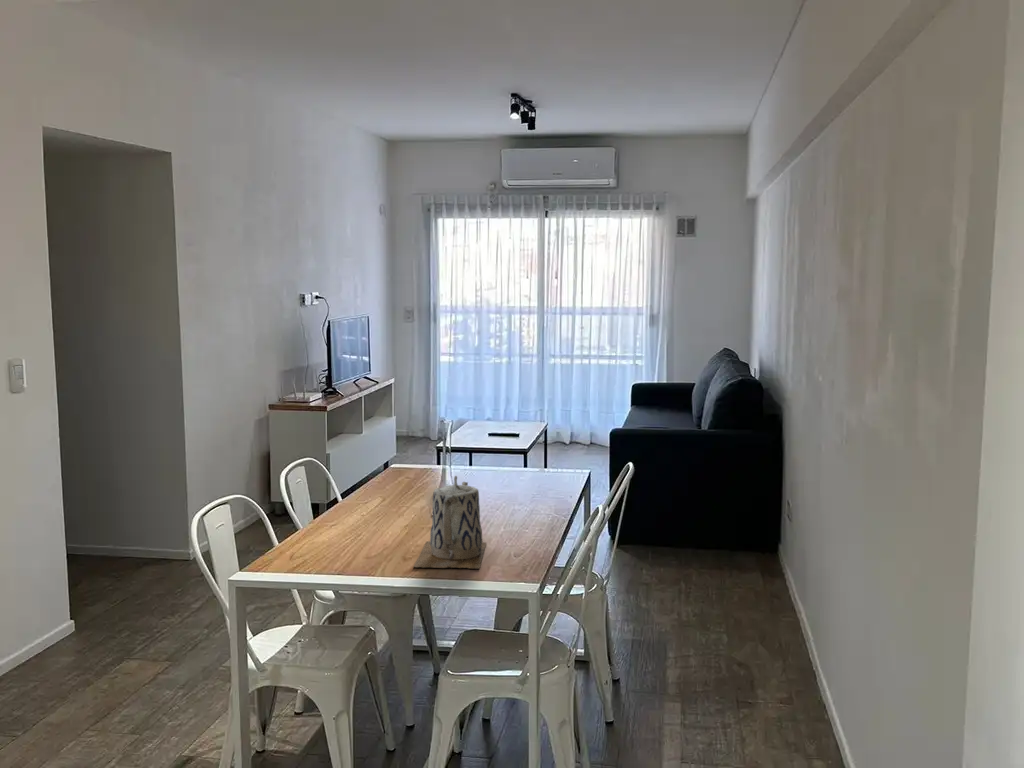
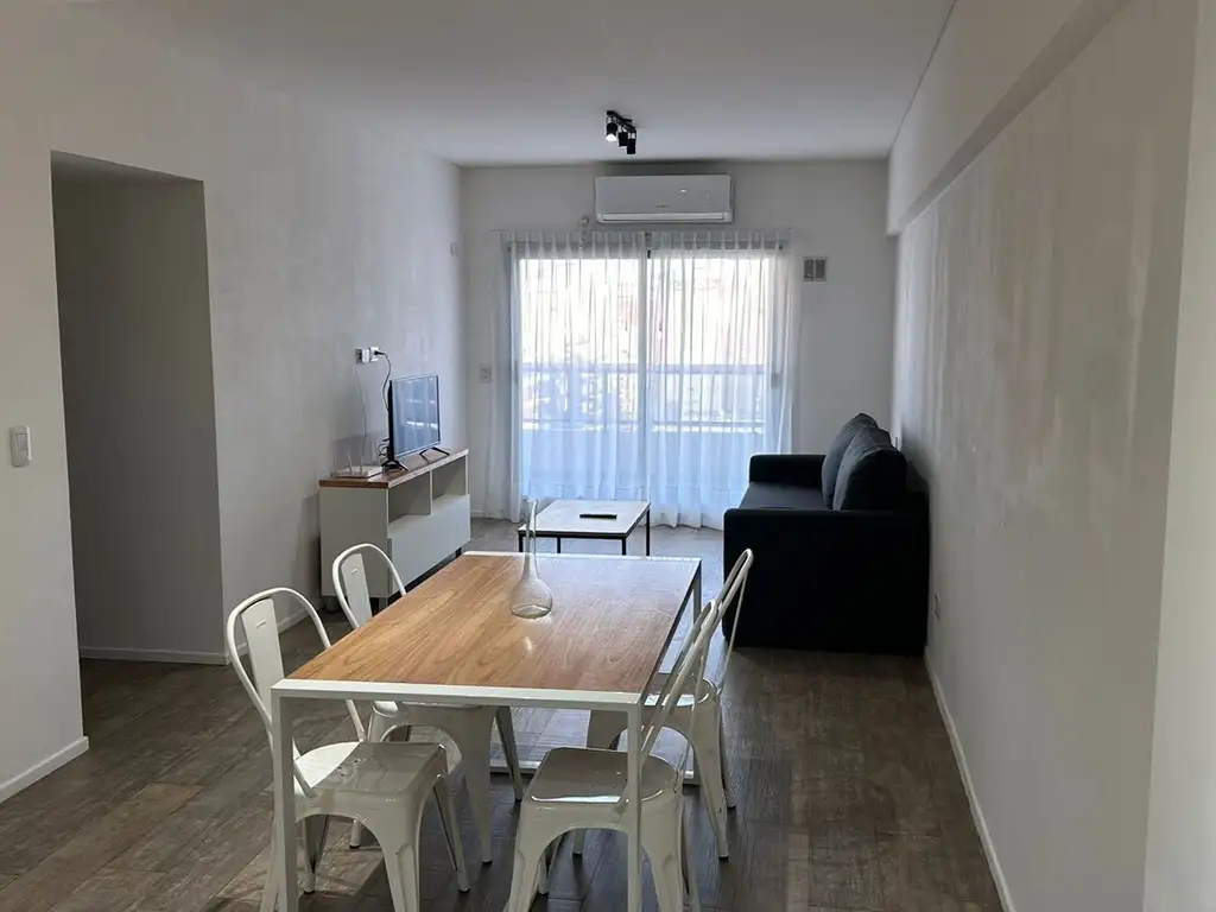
- teapot [412,475,487,570]
